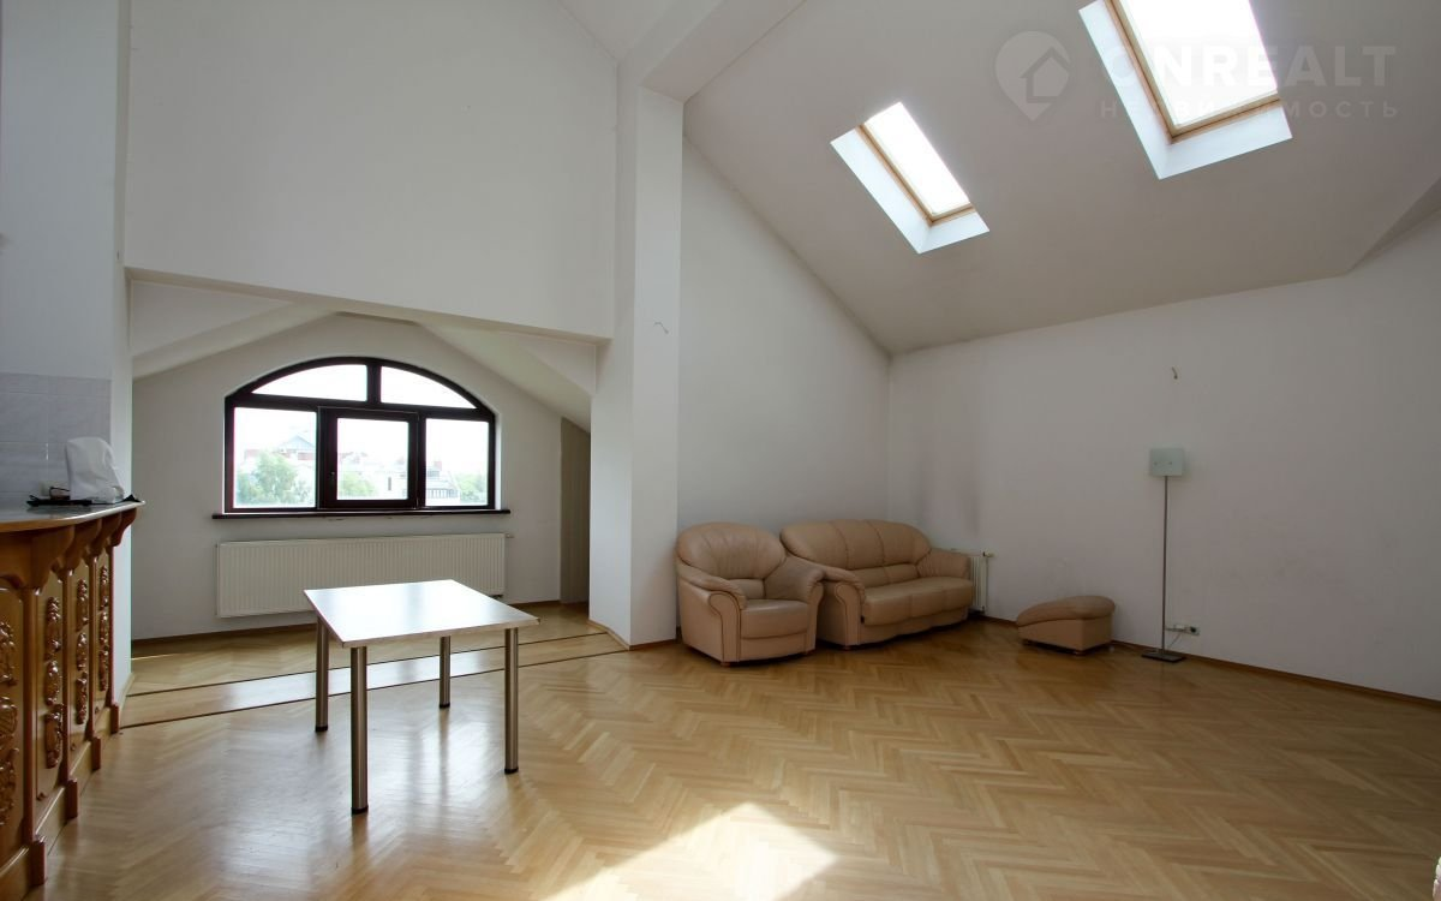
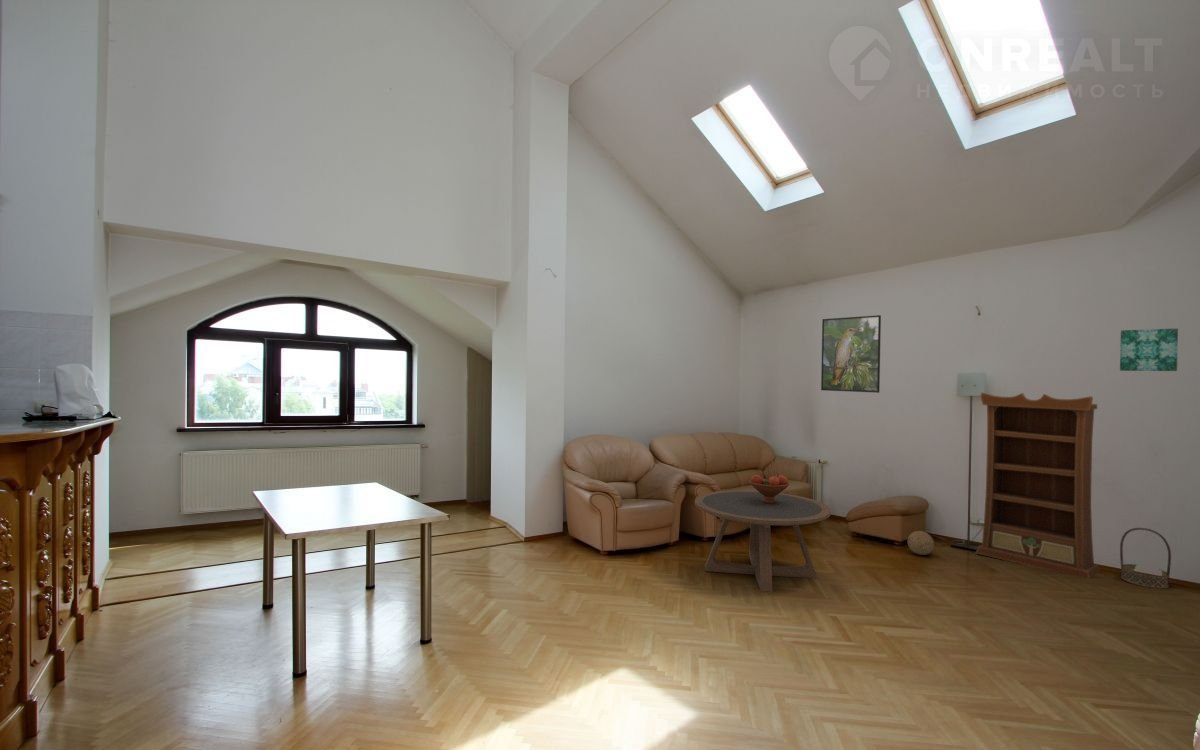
+ basket [1119,527,1172,589]
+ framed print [820,314,882,394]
+ decorative ball [907,530,935,556]
+ fruit bowl [748,474,790,504]
+ wall art [1119,327,1179,372]
+ coffee table [694,489,832,593]
+ bookcase [975,392,1101,579]
